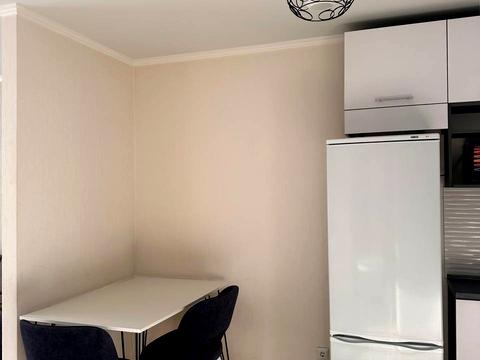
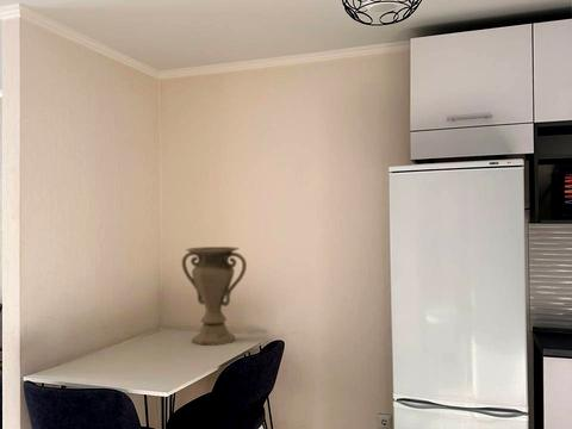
+ vase [181,245,248,347]
